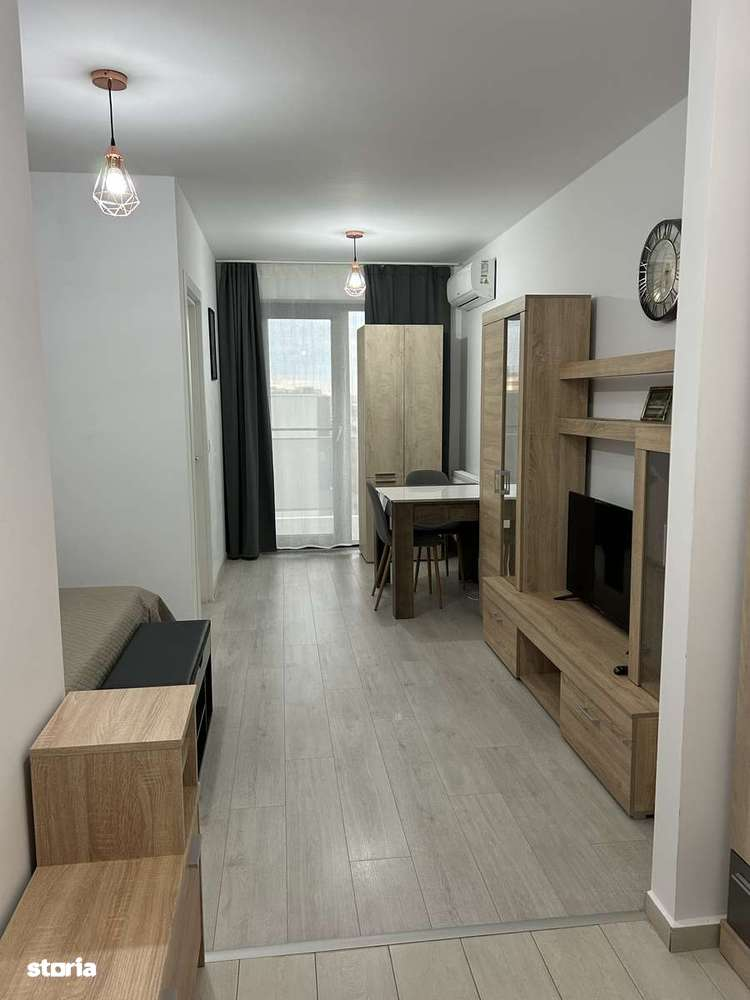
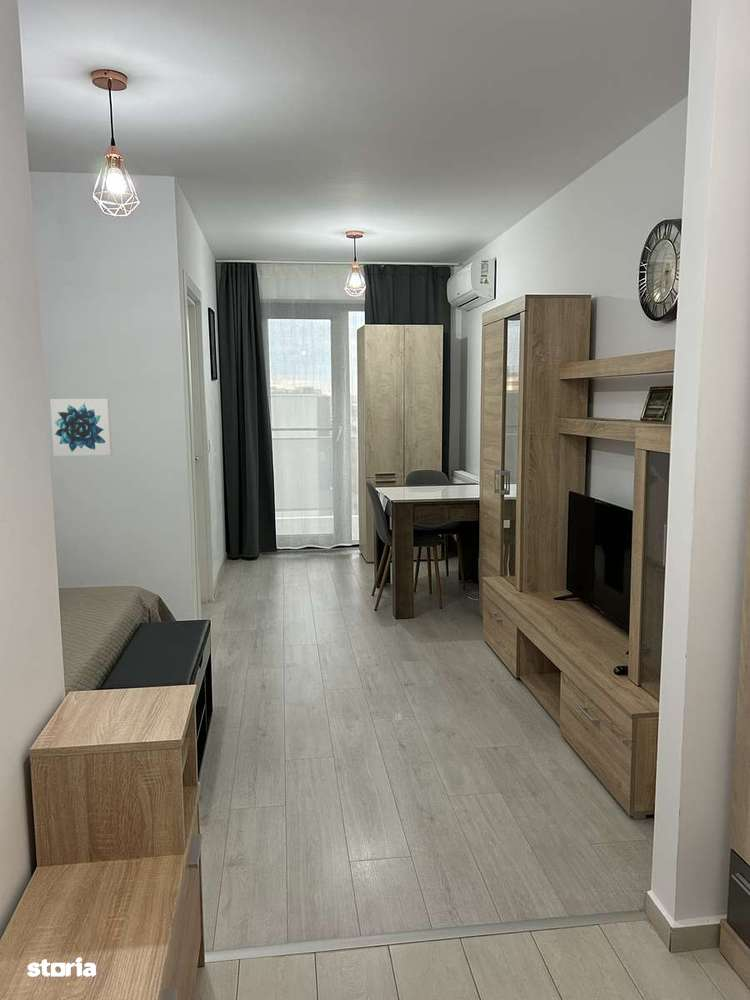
+ wall art [49,398,113,457]
